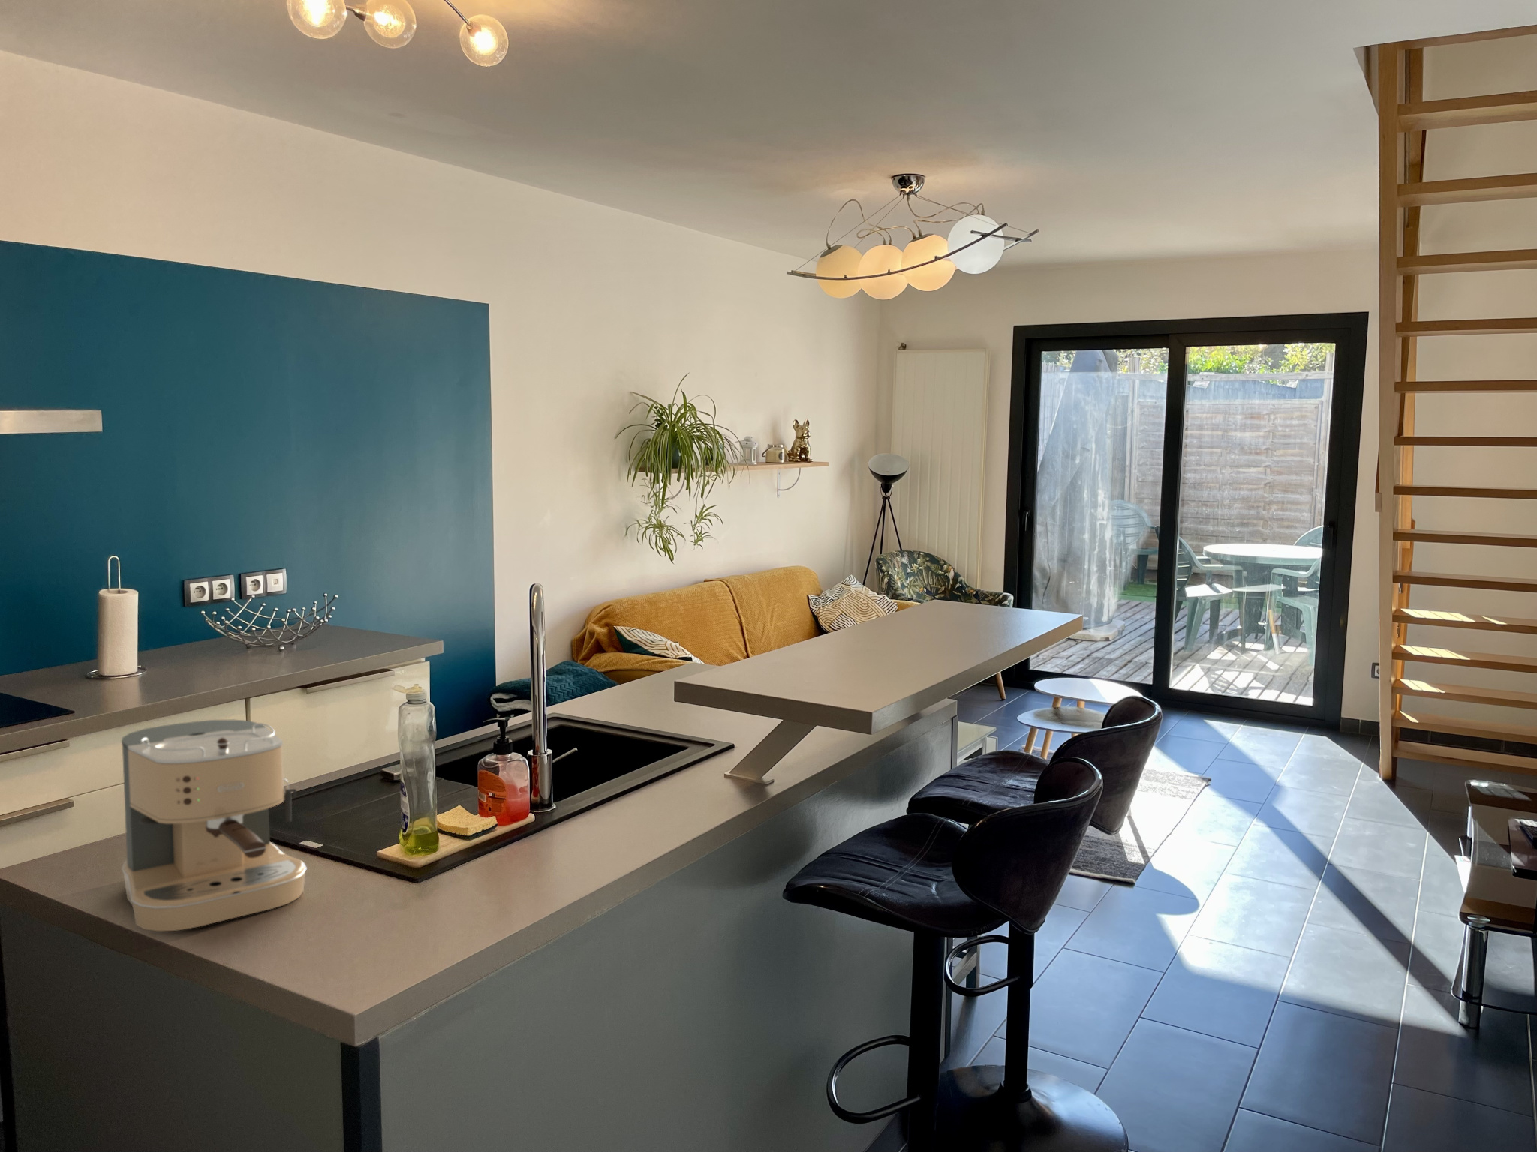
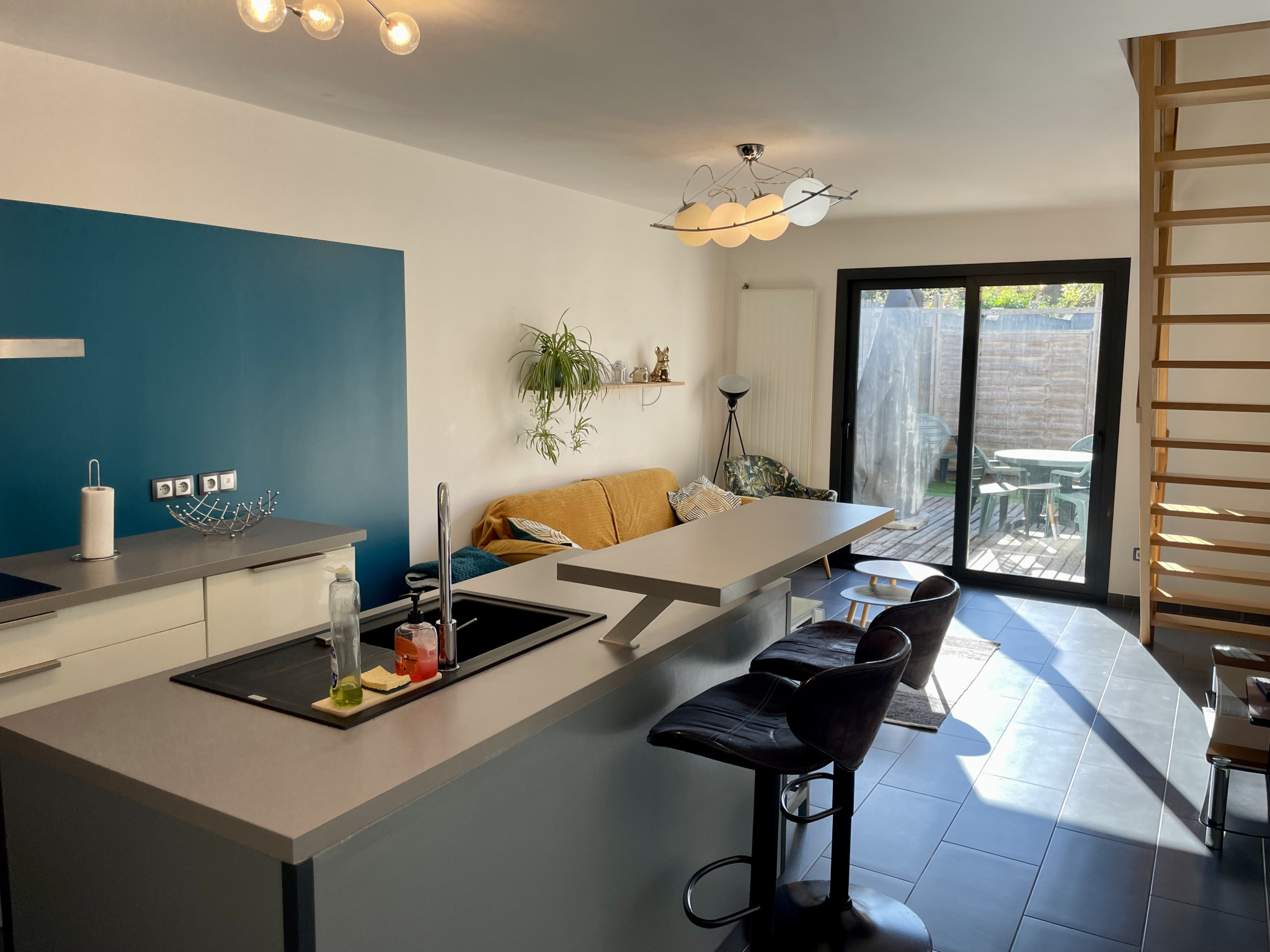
- coffee maker [121,719,307,932]
